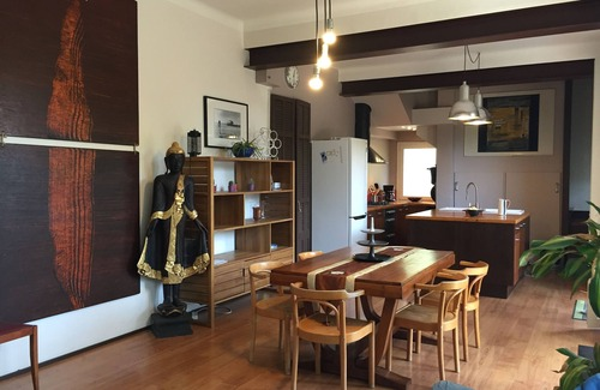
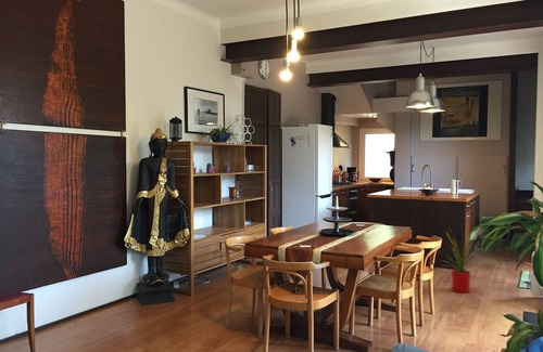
+ house plant [438,225,490,294]
